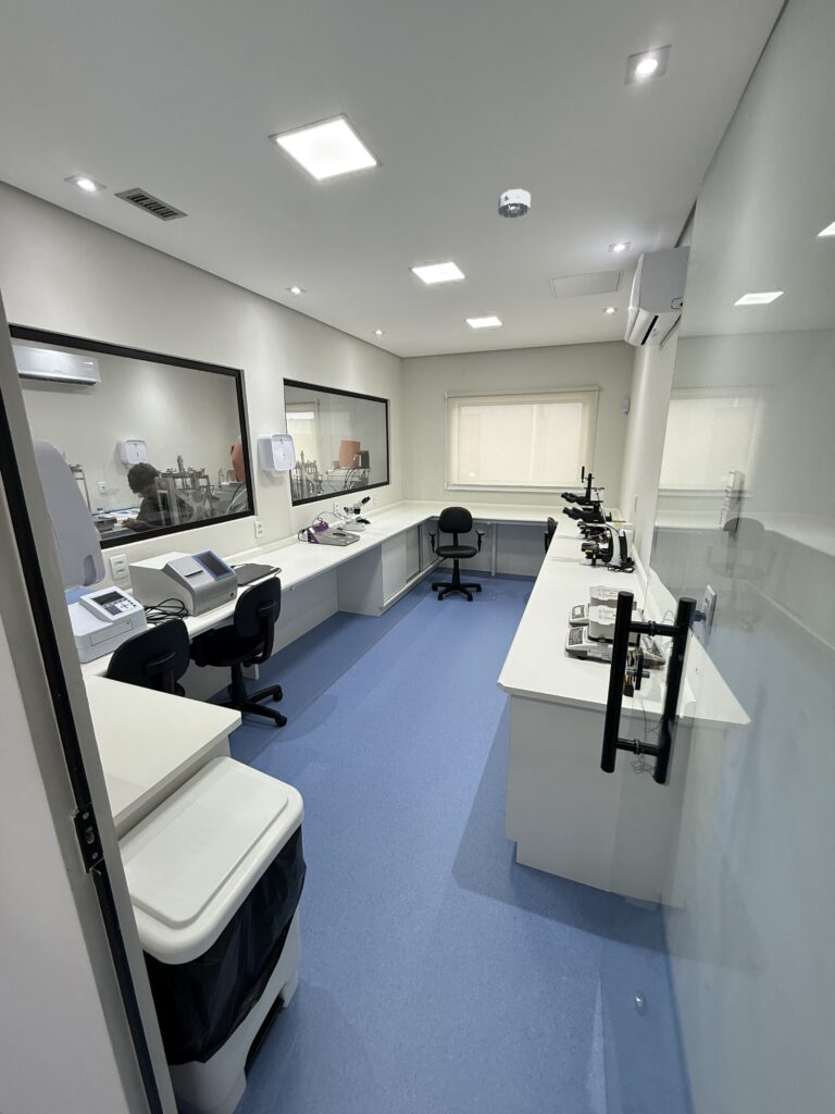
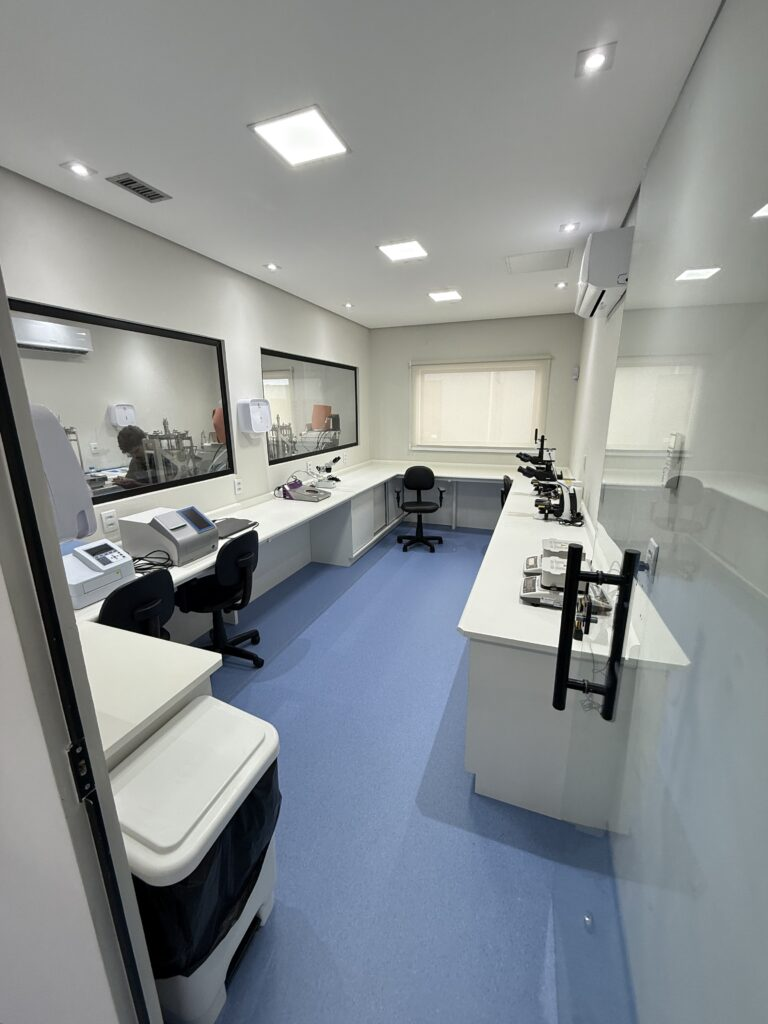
- smoke detector [497,188,532,219]
